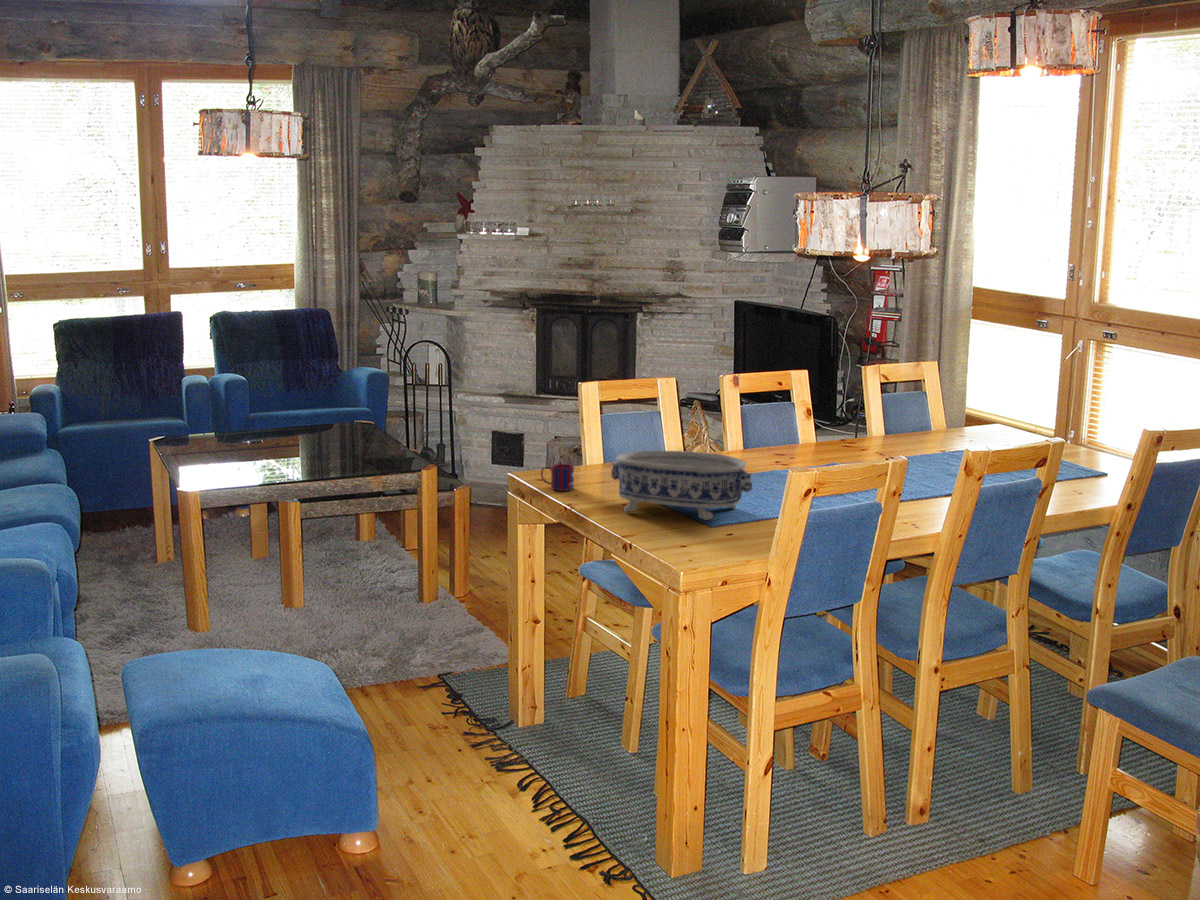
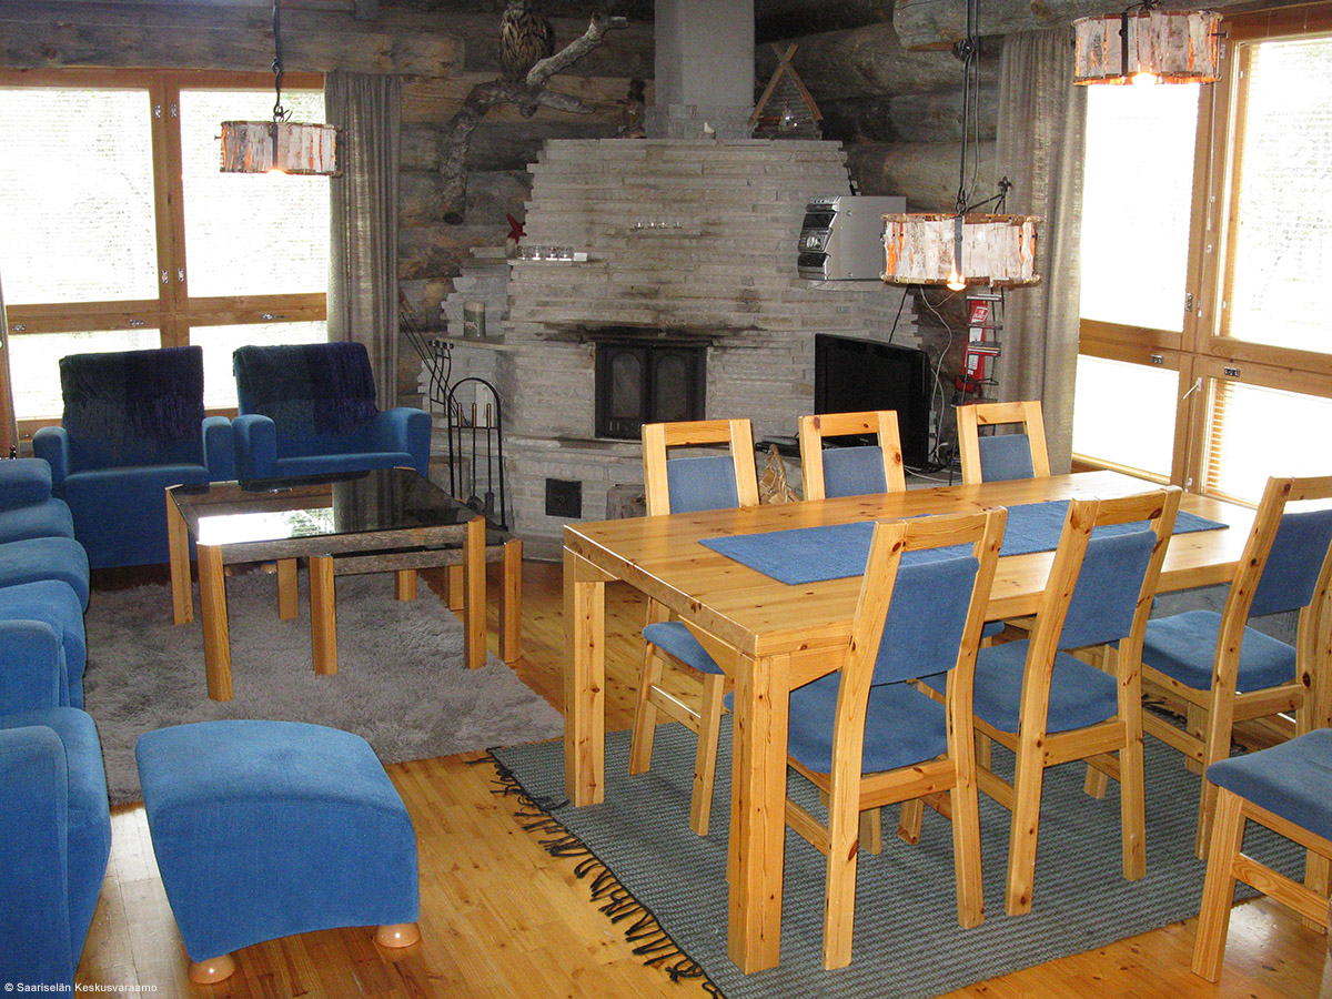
- decorative bowl [610,450,754,521]
- mug [540,463,575,492]
